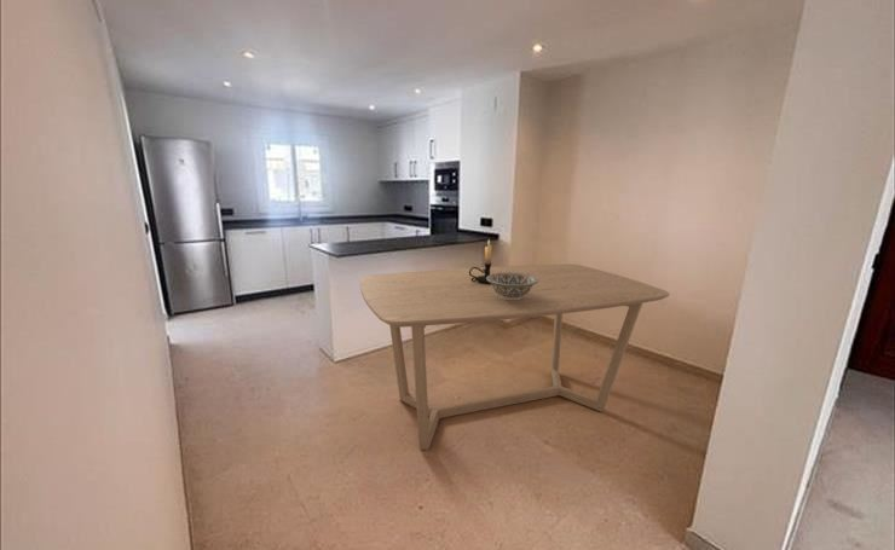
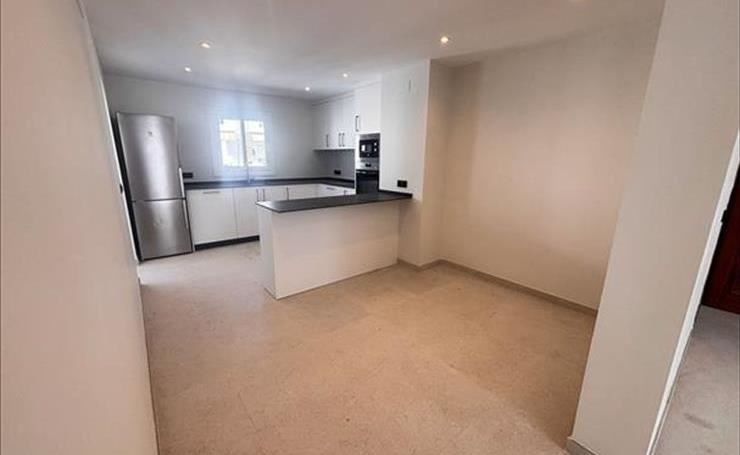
- decorative bowl [486,272,538,300]
- dining table [359,264,670,451]
- candle holder [469,238,493,284]
